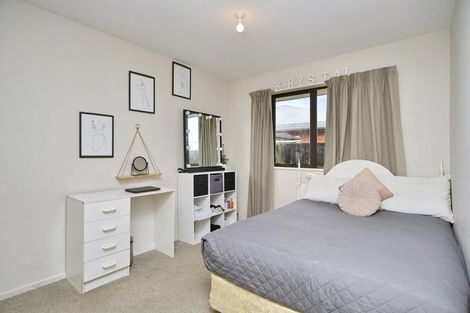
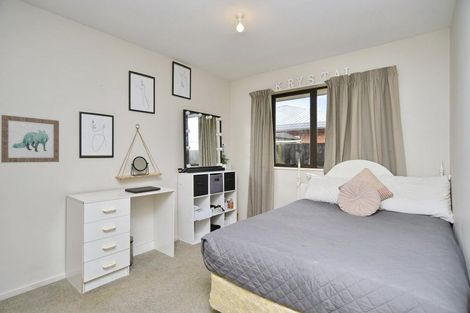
+ wall art [0,114,60,164]
